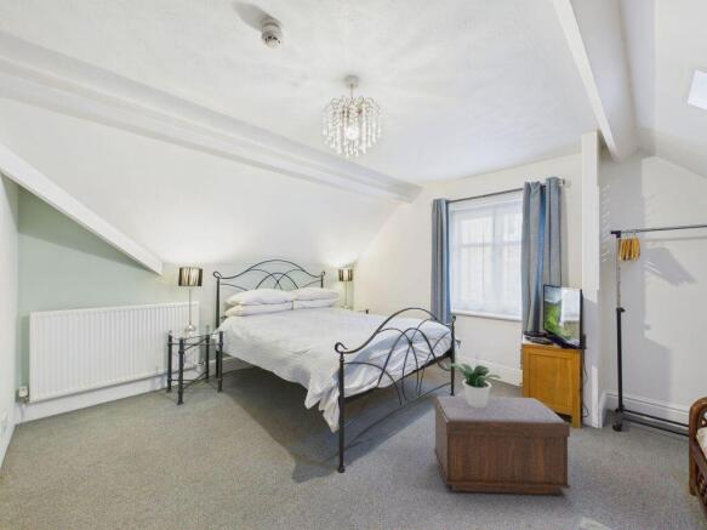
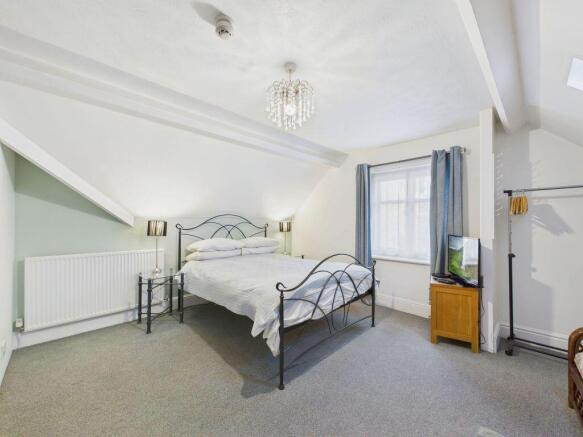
- potted plant [445,363,502,408]
- bench [433,395,571,496]
